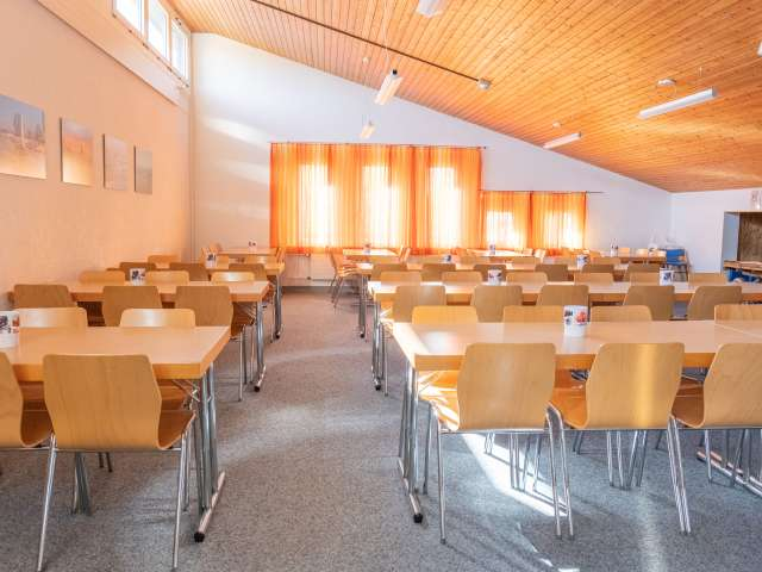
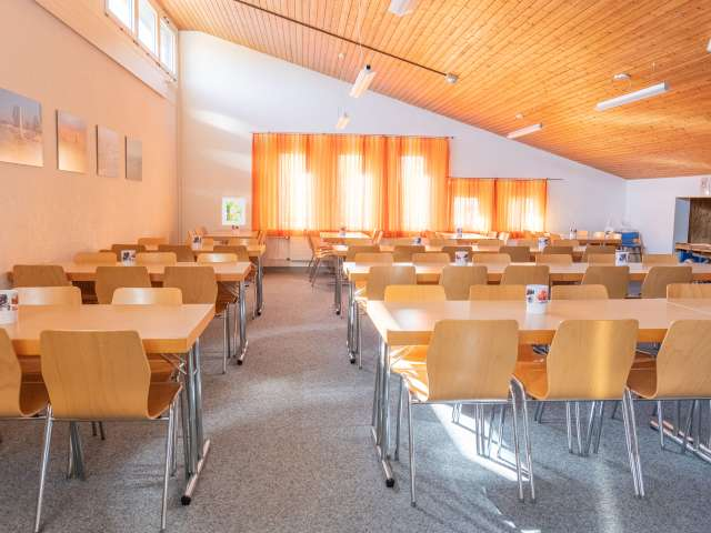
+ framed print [221,197,247,227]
